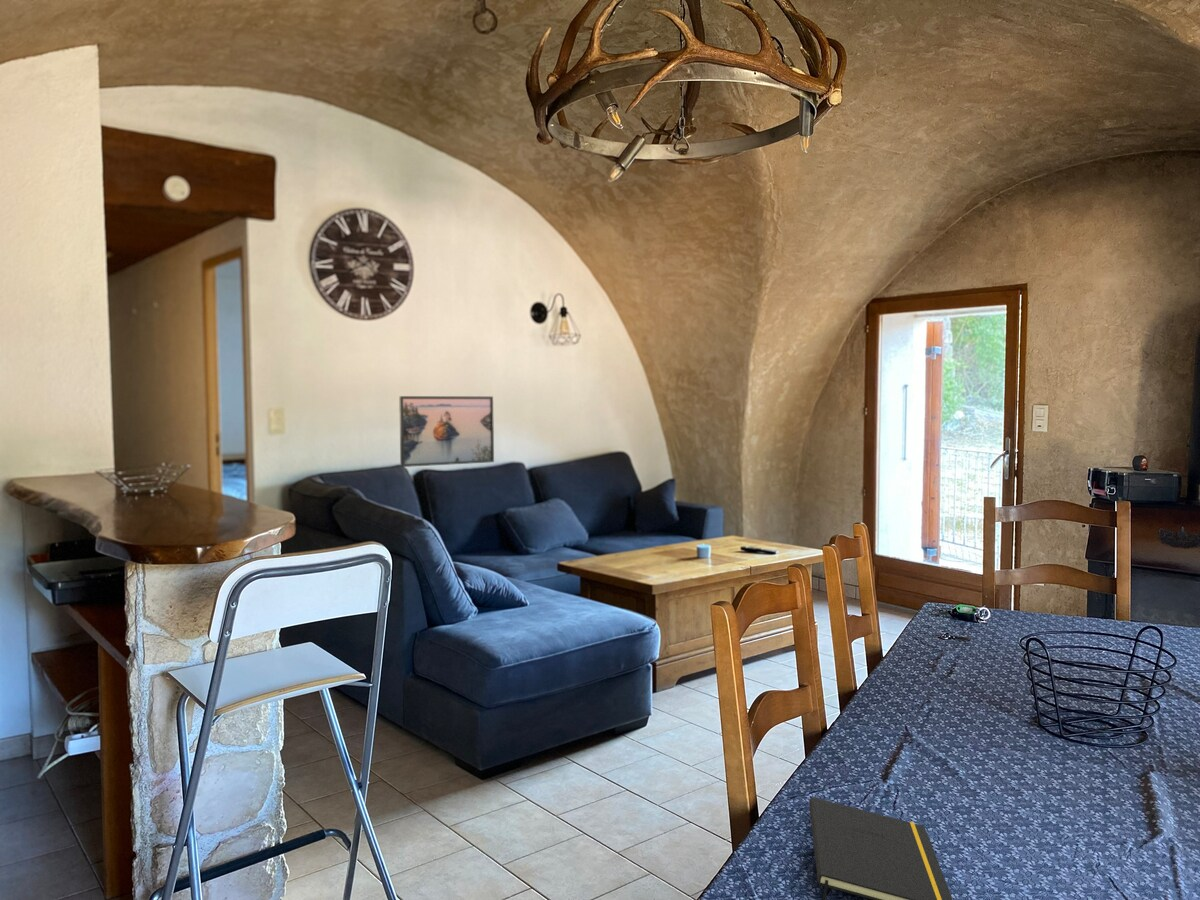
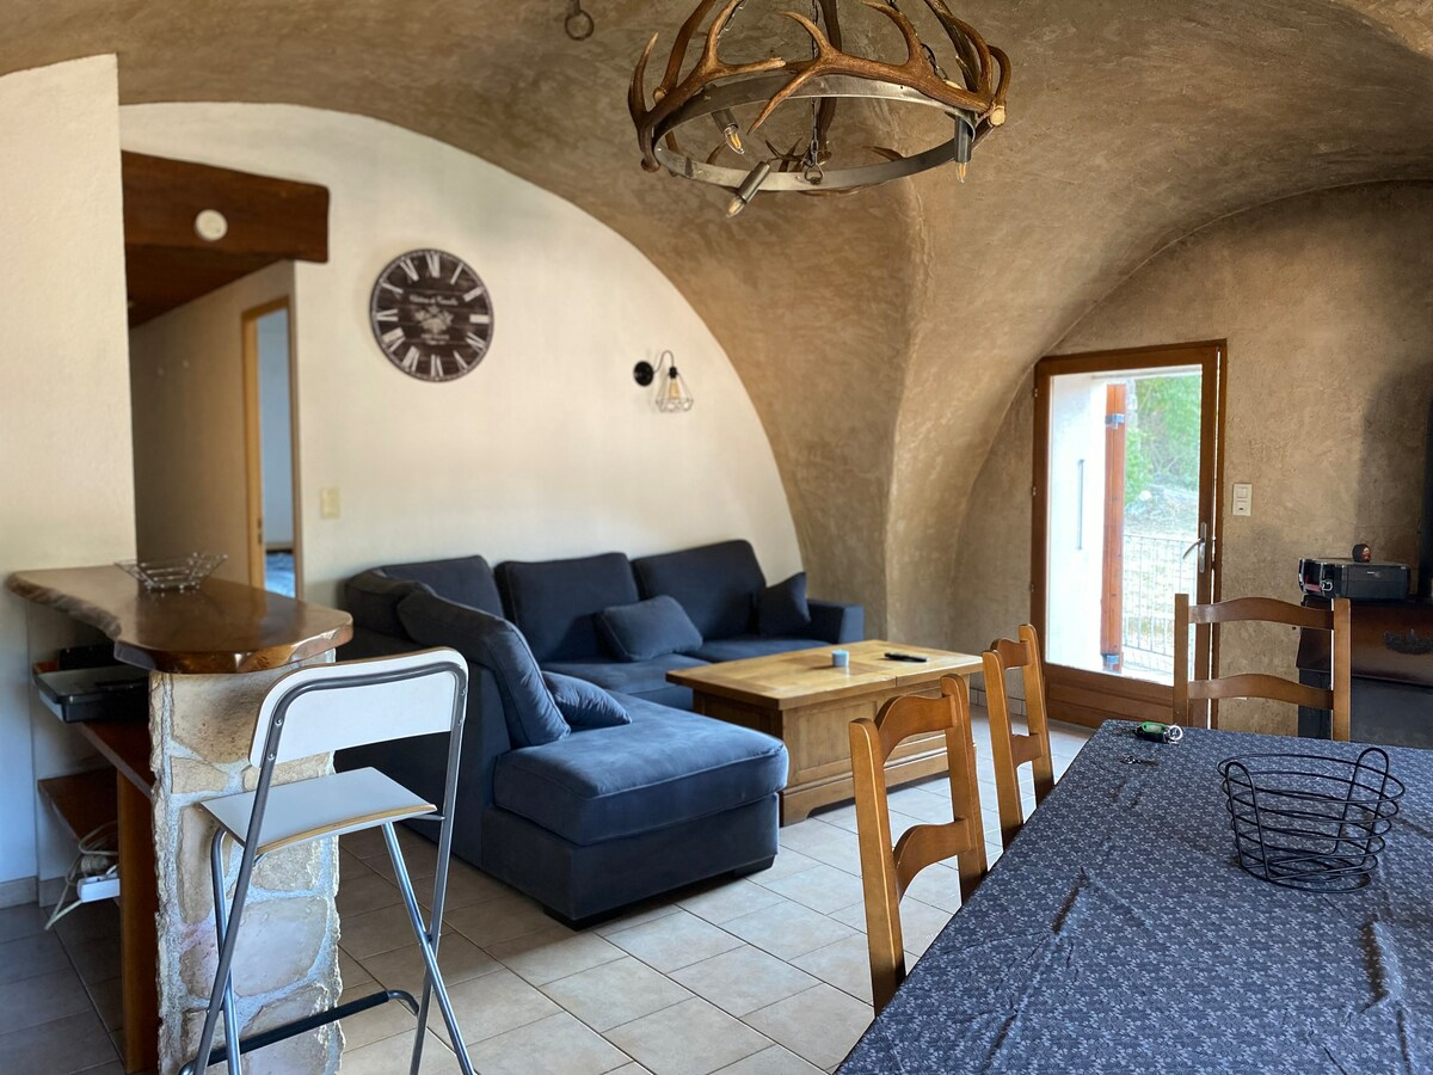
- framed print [398,395,495,468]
- notepad [808,796,954,900]
